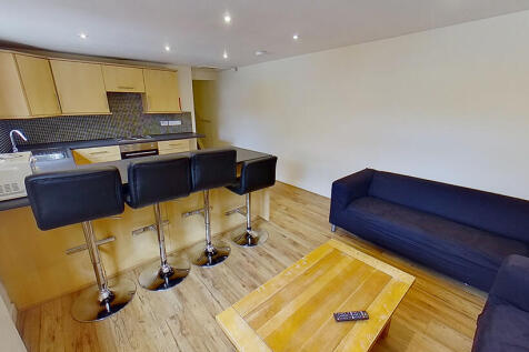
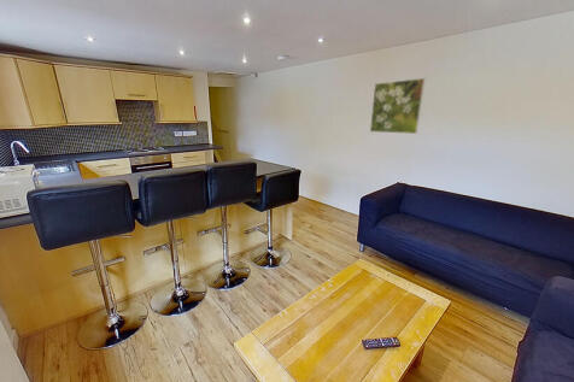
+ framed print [369,77,427,135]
